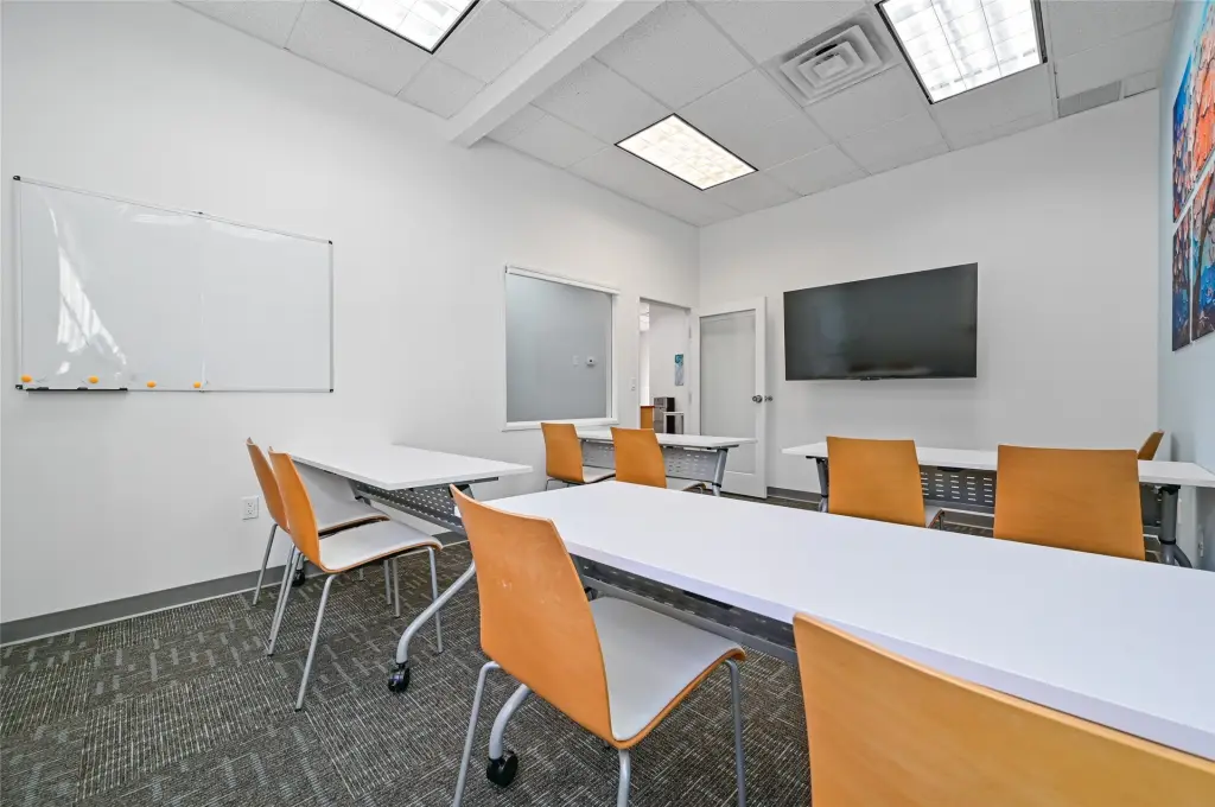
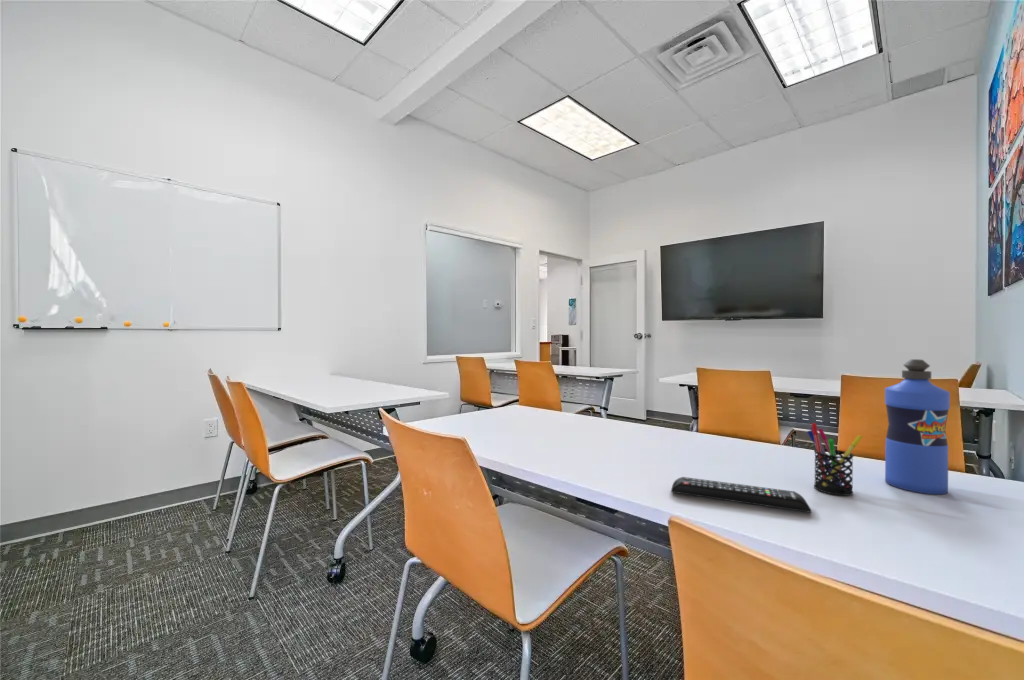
+ pen holder [806,422,863,497]
+ remote control [670,476,813,514]
+ water bottle [884,358,951,495]
